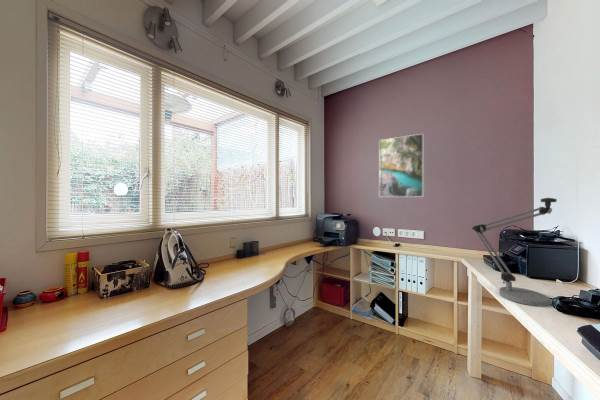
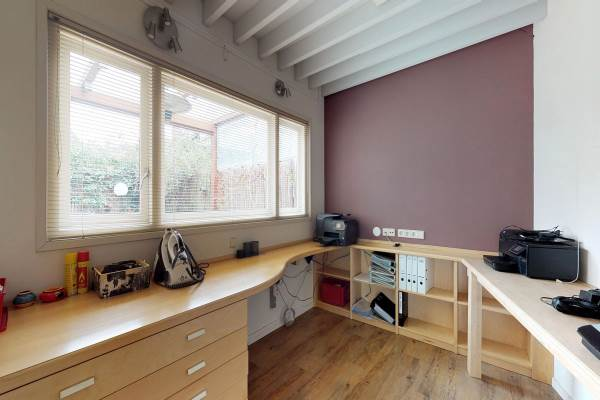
- desk lamp [471,197,558,308]
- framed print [378,133,425,198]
